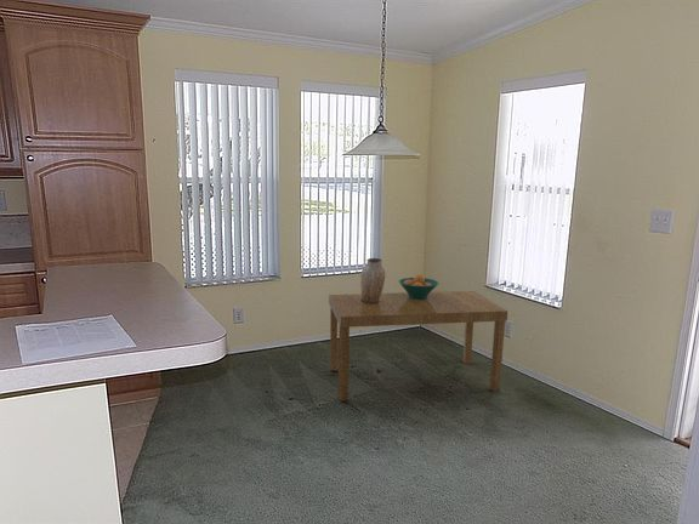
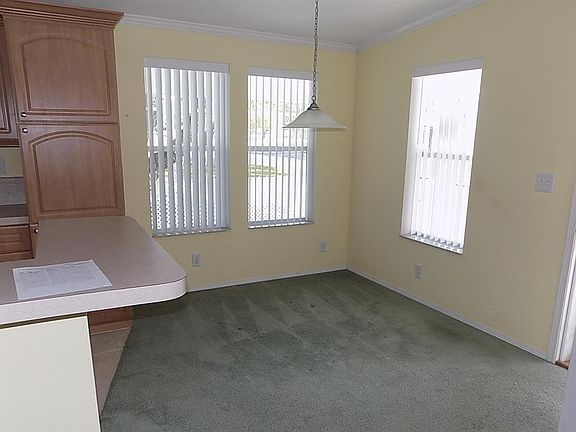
- dining table [328,290,508,403]
- fruit bowl [398,274,439,298]
- vase [359,257,386,303]
